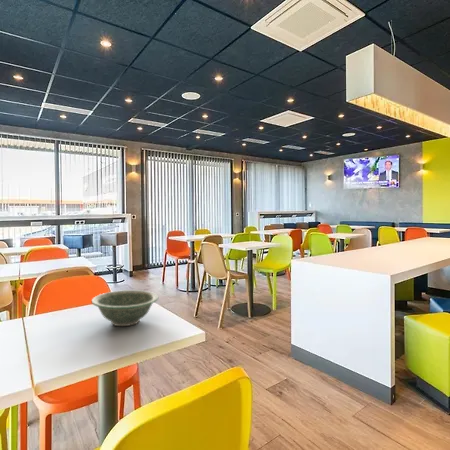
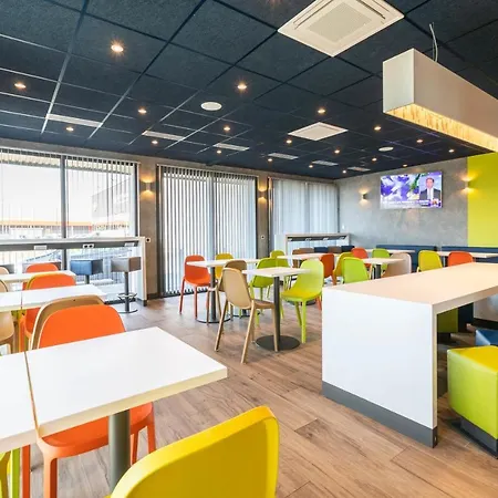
- bowl [91,289,159,327]
